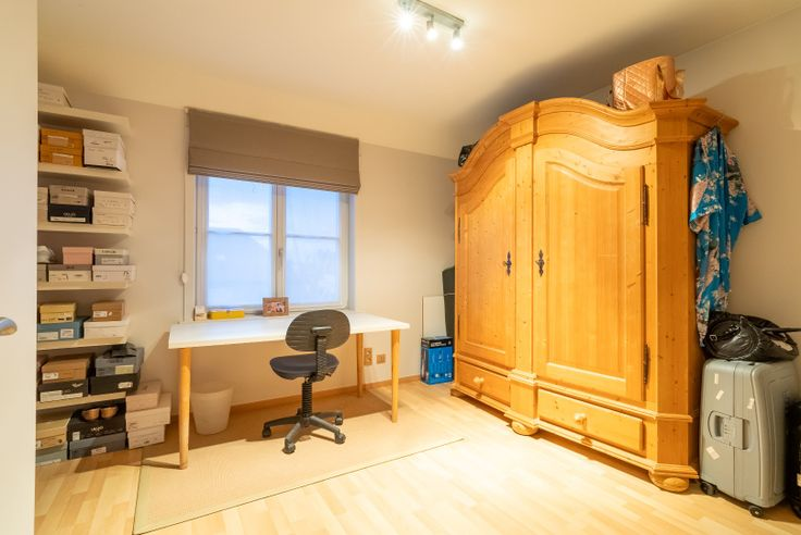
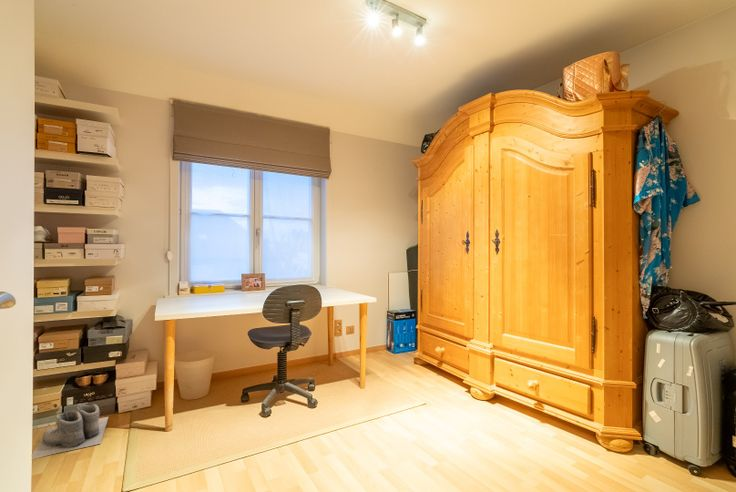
+ boots [31,403,109,460]
